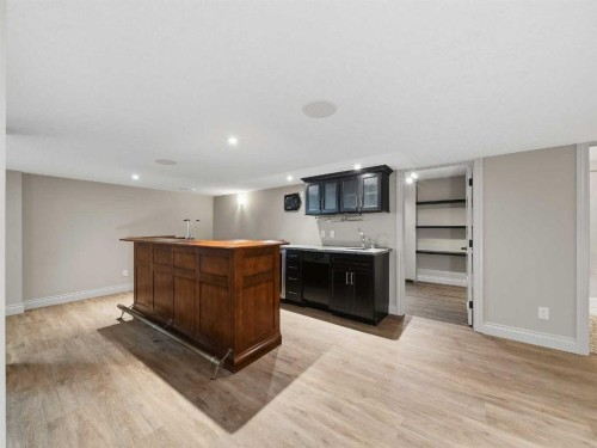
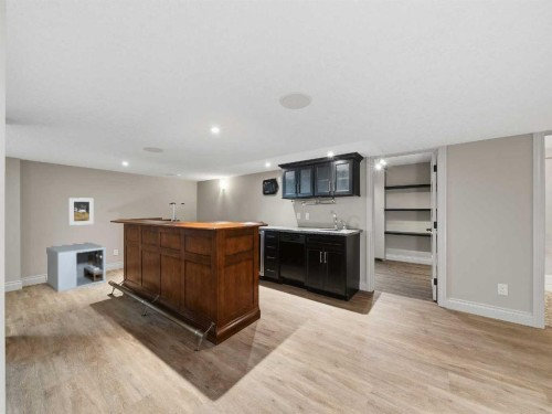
+ storage cabinet [45,242,107,294]
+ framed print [68,197,95,226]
